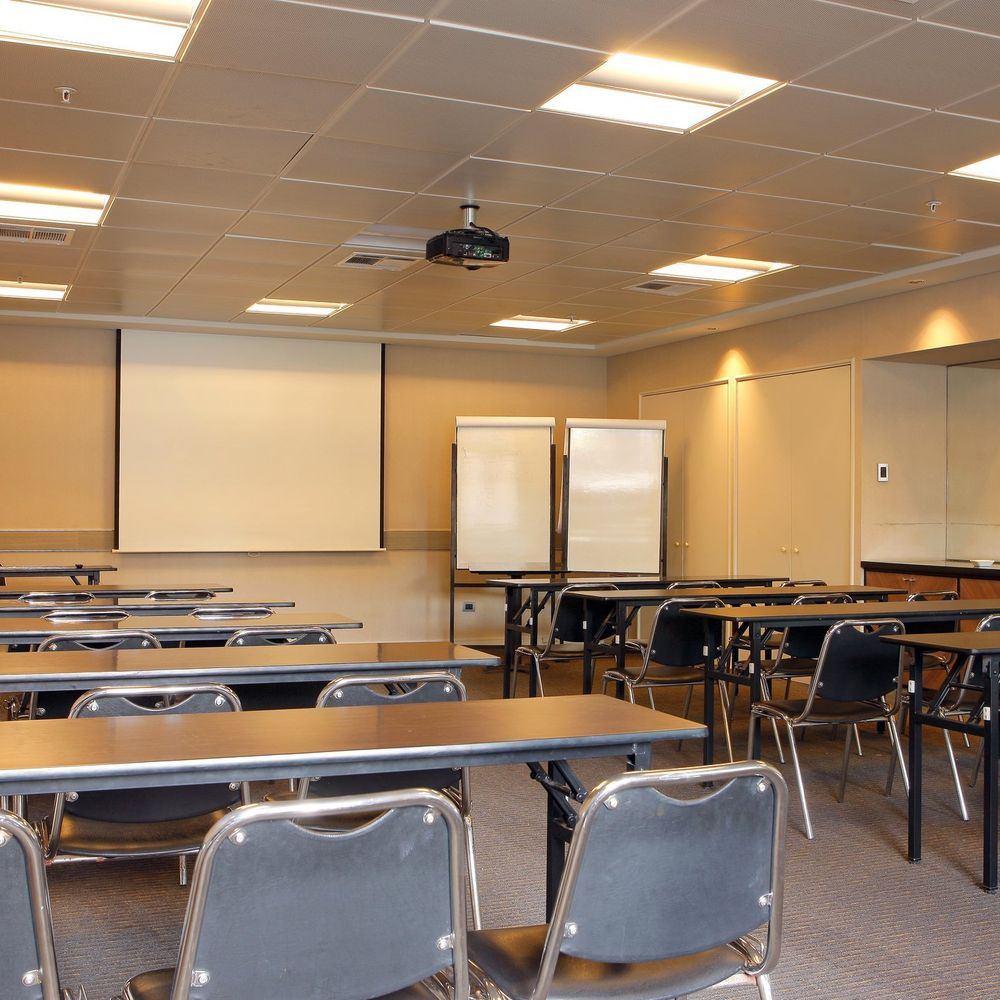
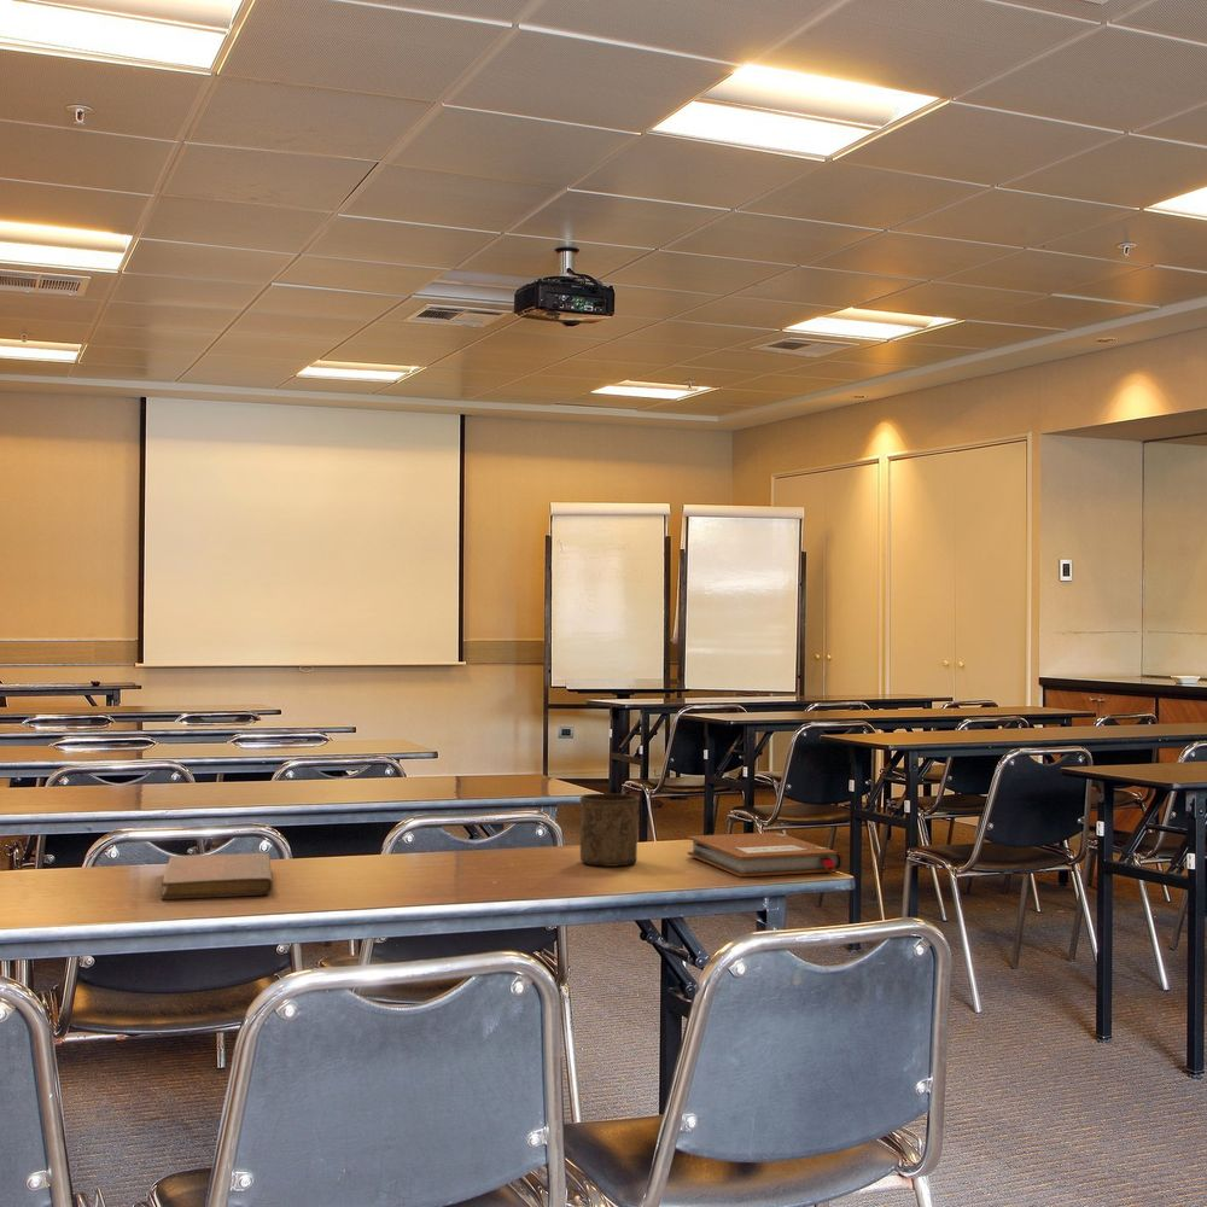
+ notebook [687,832,844,877]
+ cup [579,792,640,868]
+ notebook [161,852,274,900]
